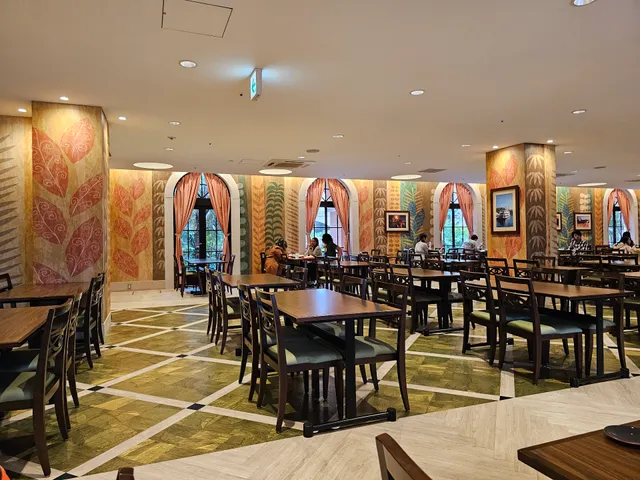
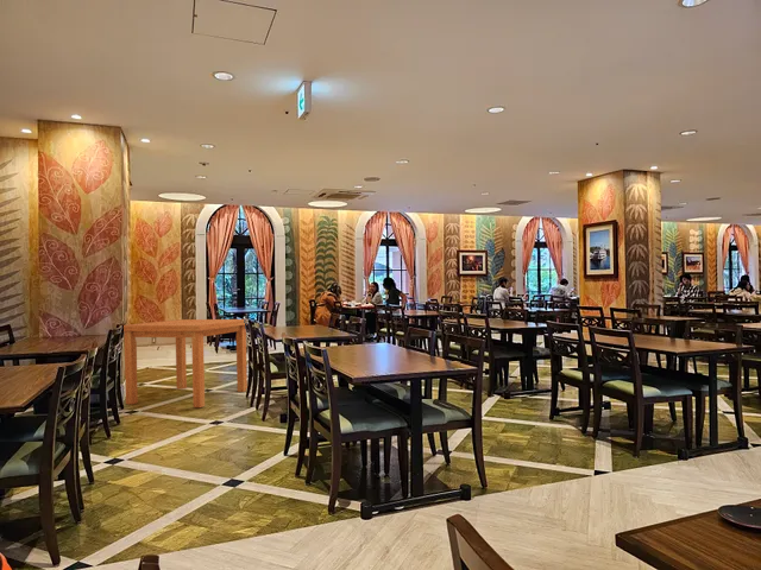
+ dining table [122,318,249,408]
